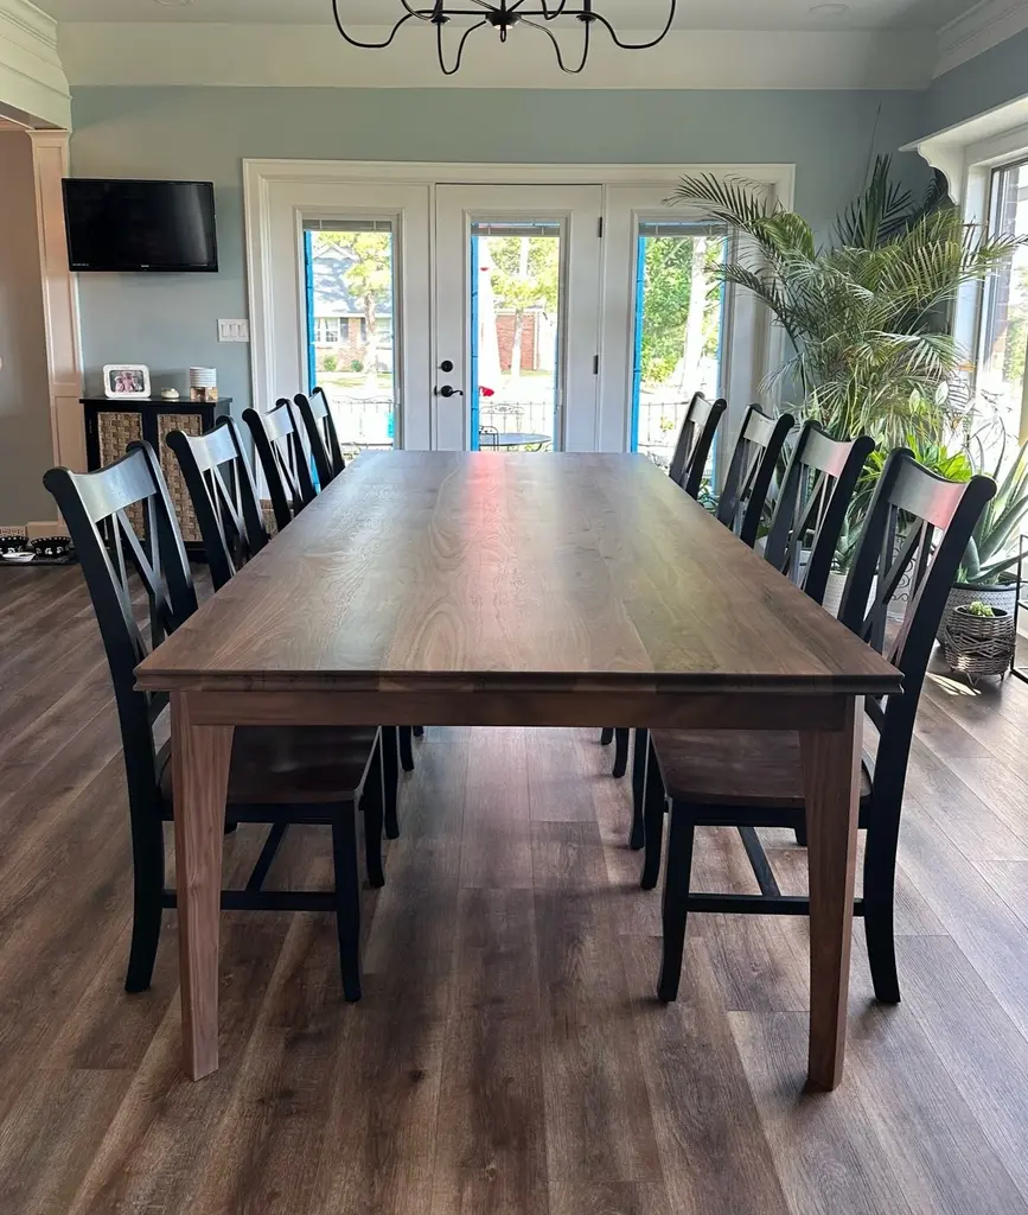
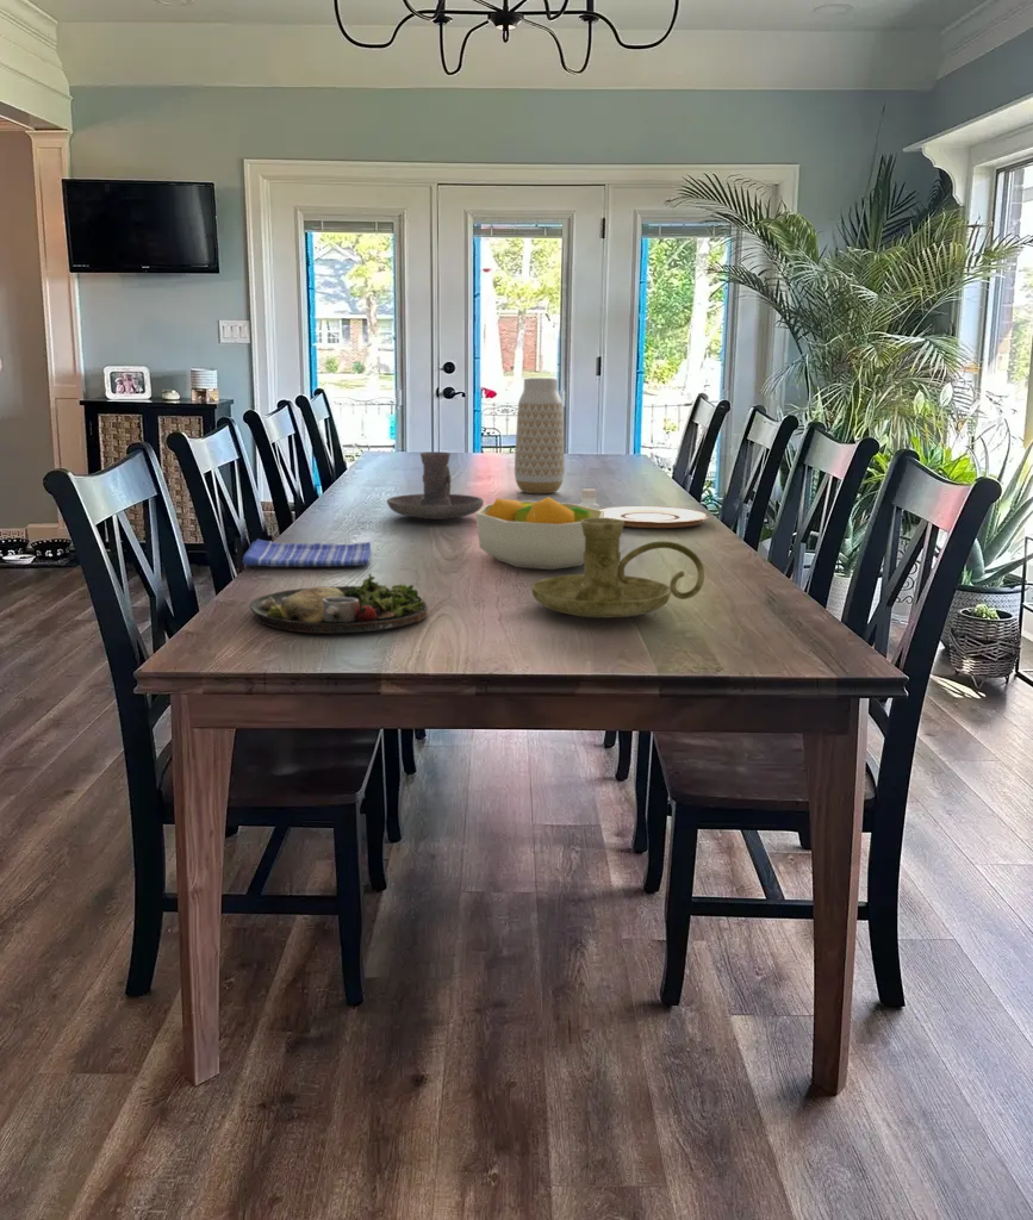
+ candle holder [386,452,485,521]
+ vase [514,376,566,494]
+ dinner plate [249,573,429,635]
+ candle holder [530,518,705,618]
+ plate [600,505,710,529]
+ dish towel [241,537,372,568]
+ pepper shaker [578,487,602,510]
+ fruit bowl [475,496,605,571]
